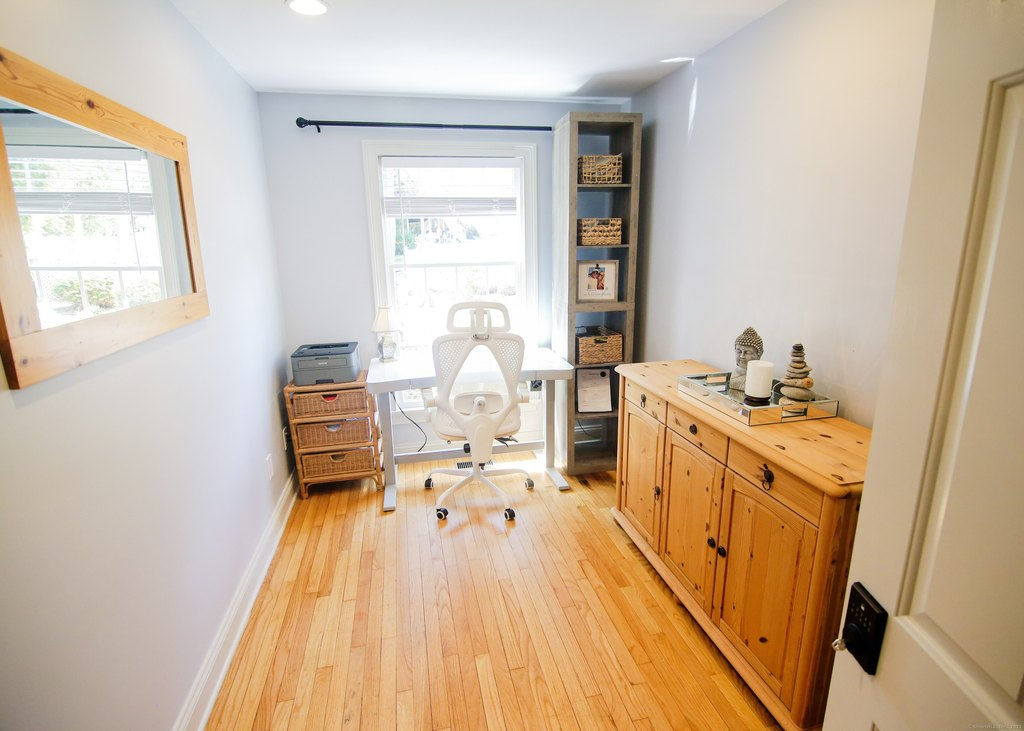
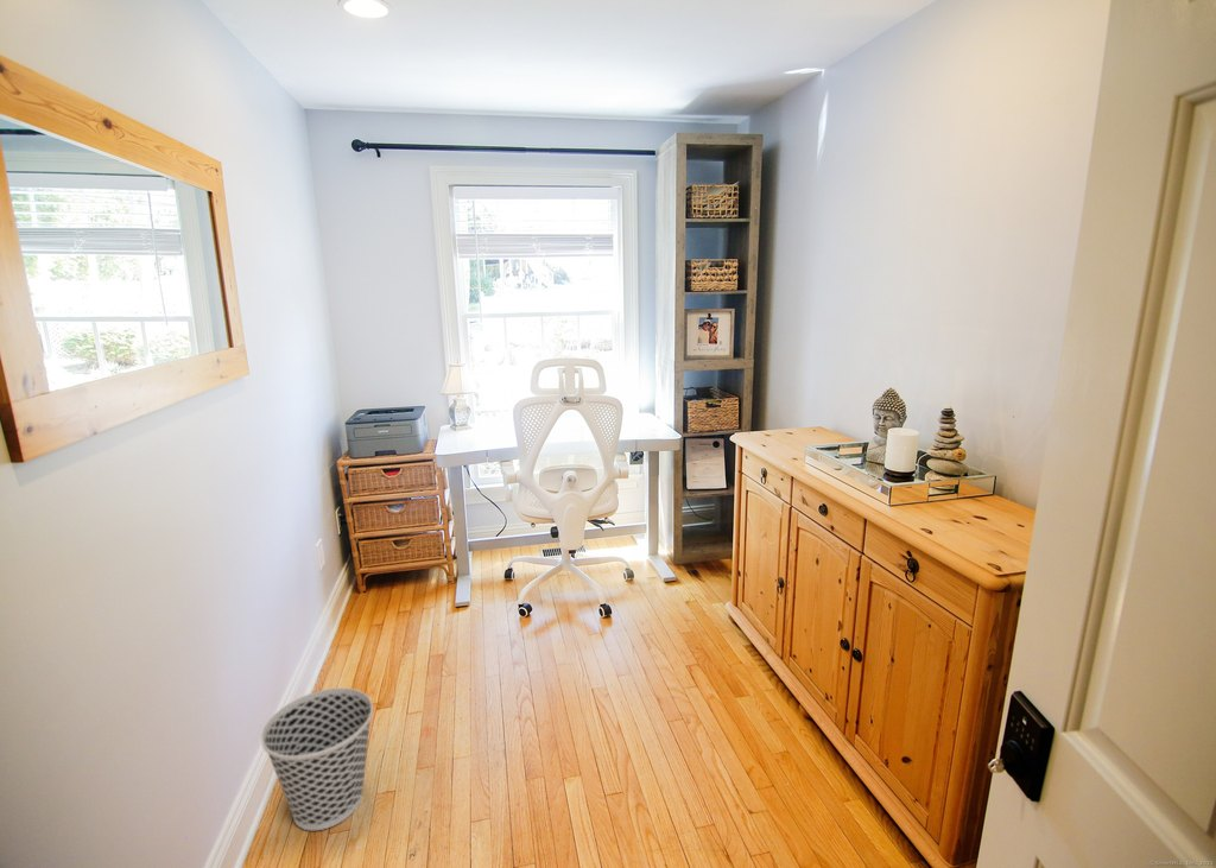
+ wastebasket [260,686,374,831]
